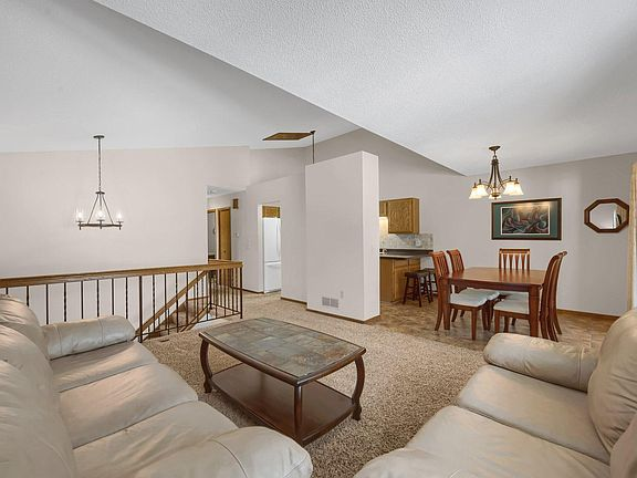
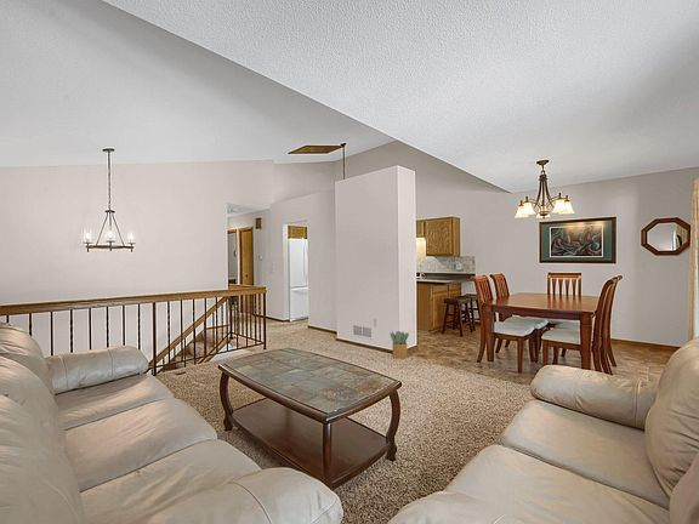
+ potted plant [388,330,410,359]
